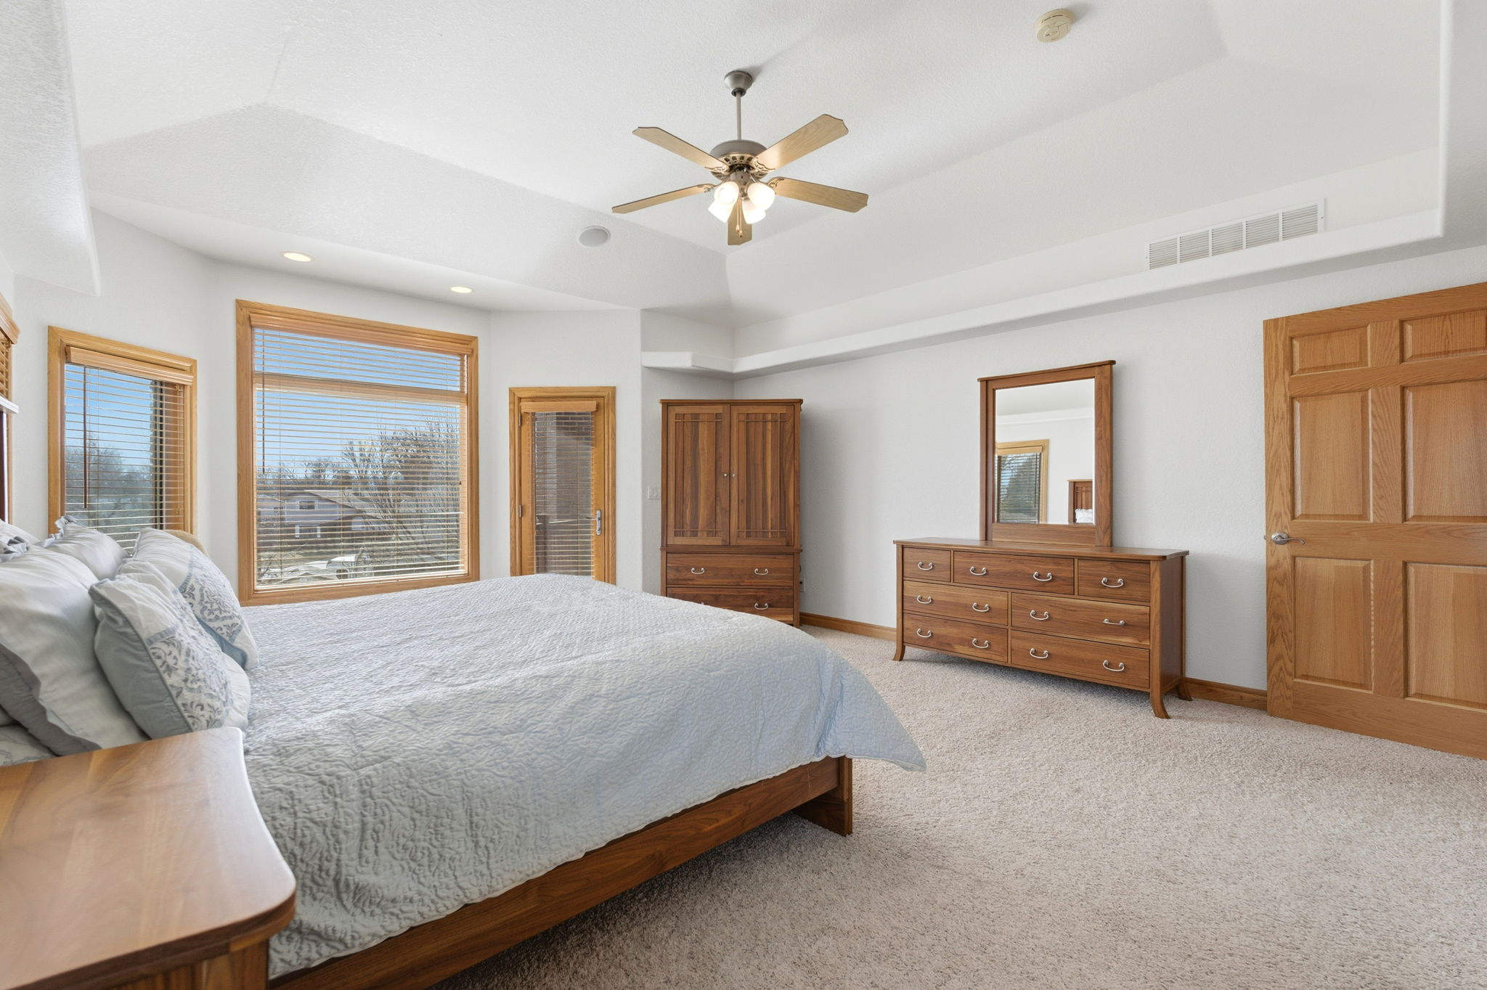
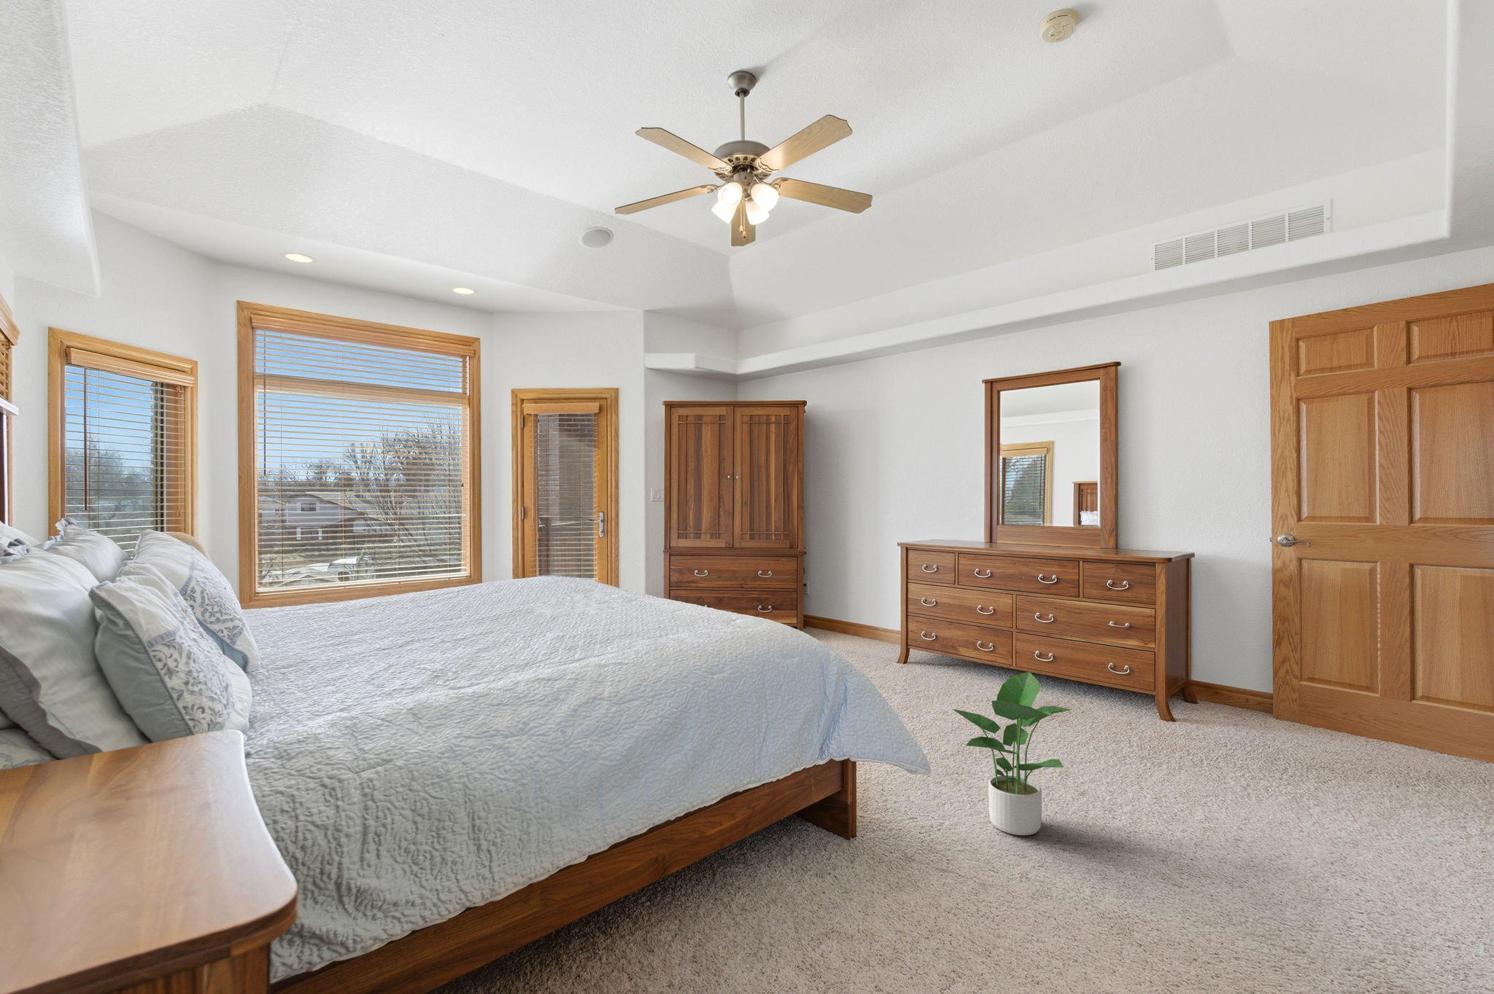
+ potted plant [952,671,1071,835]
